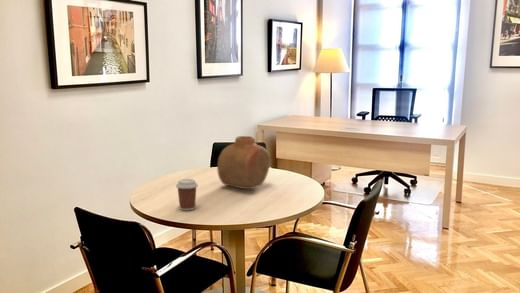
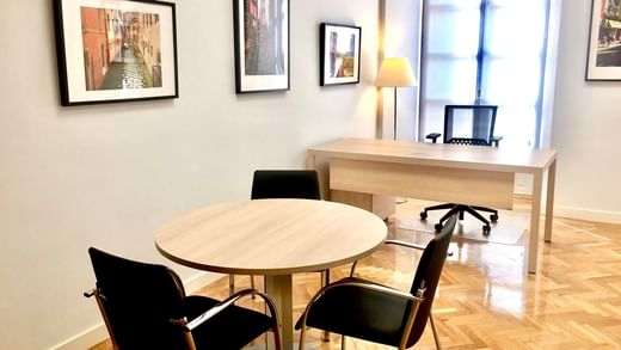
- vase [216,135,271,190]
- coffee cup [175,178,199,211]
